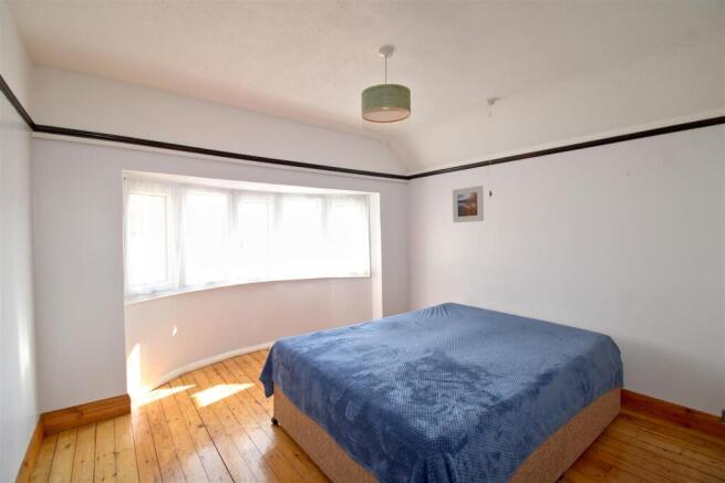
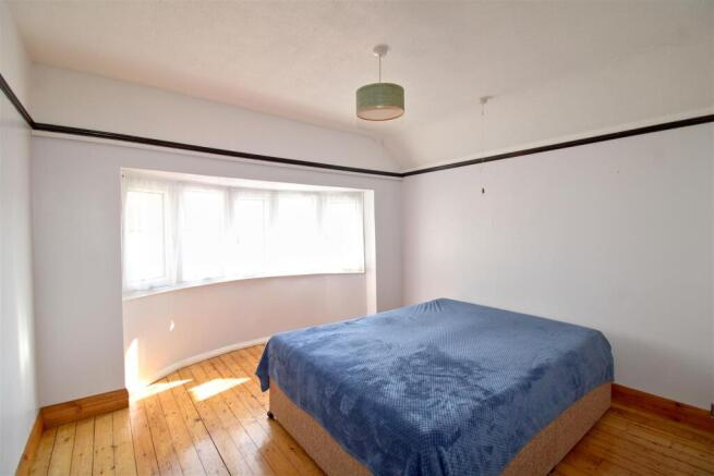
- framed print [452,185,485,223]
